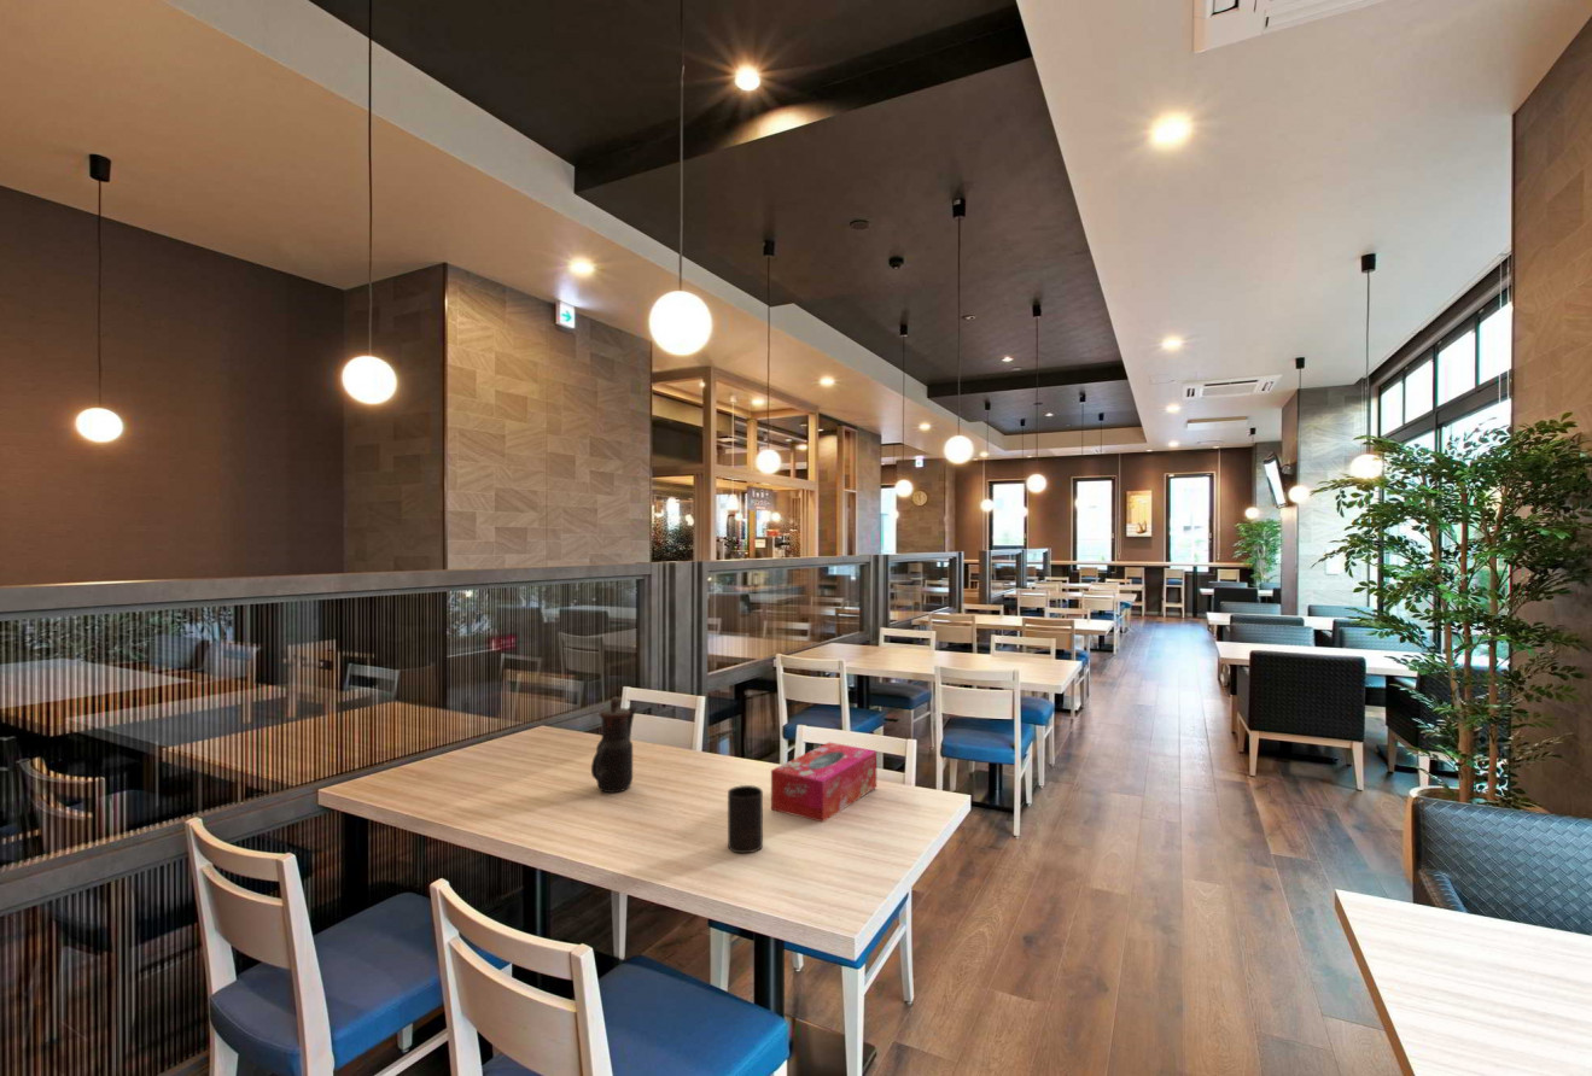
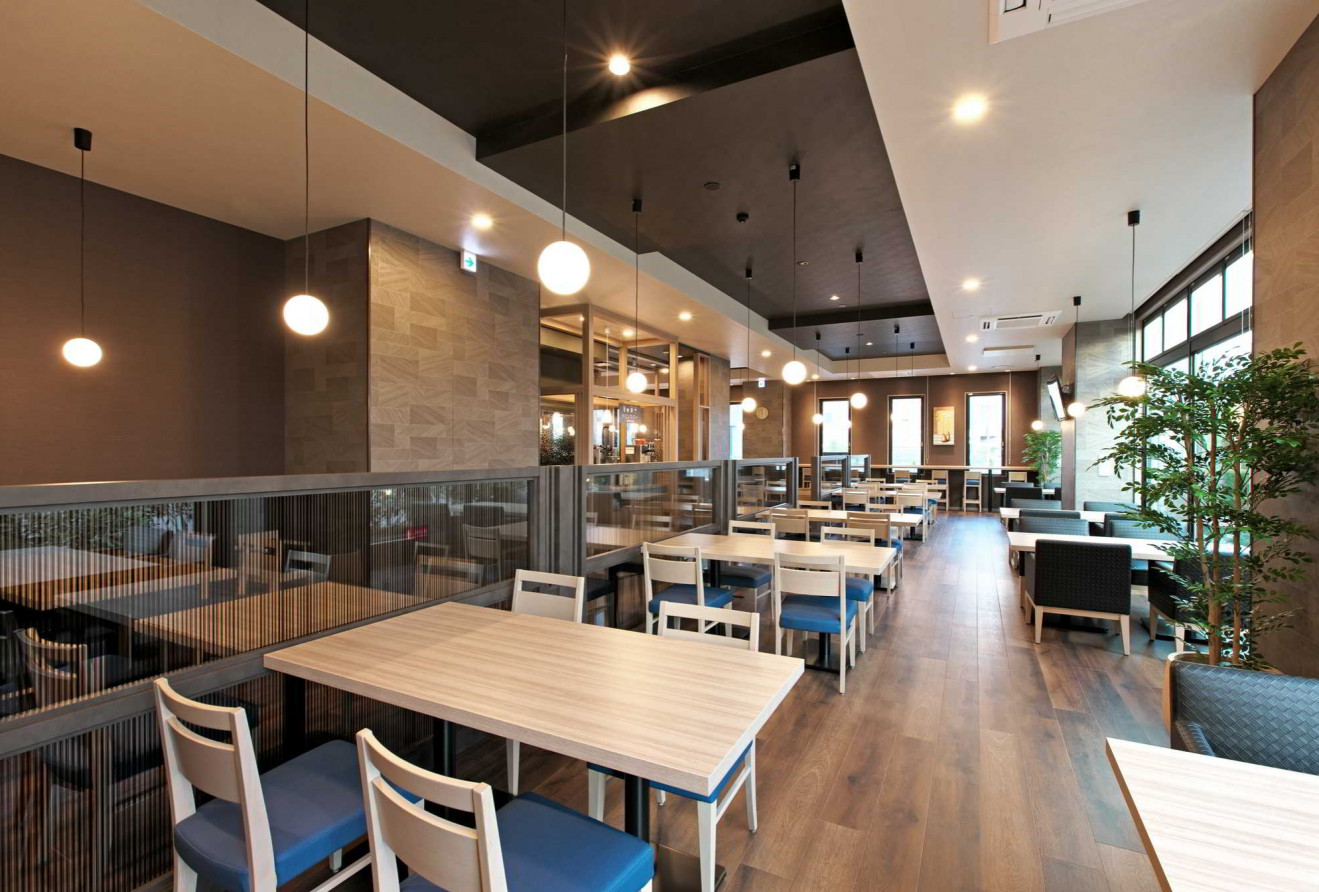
- teapot [590,696,638,794]
- tissue box [770,741,877,823]
- cup [727,784,764,854]
